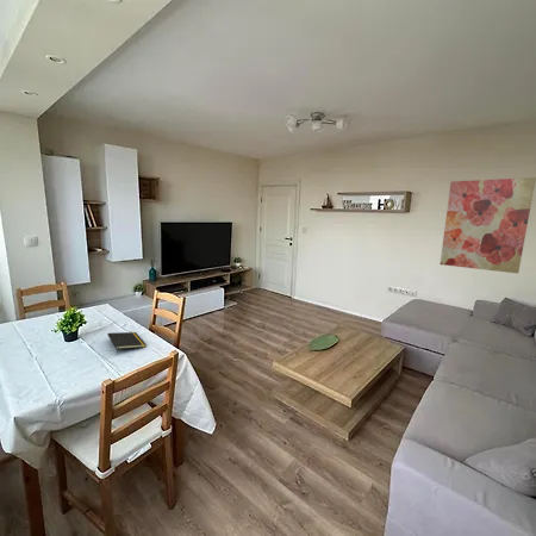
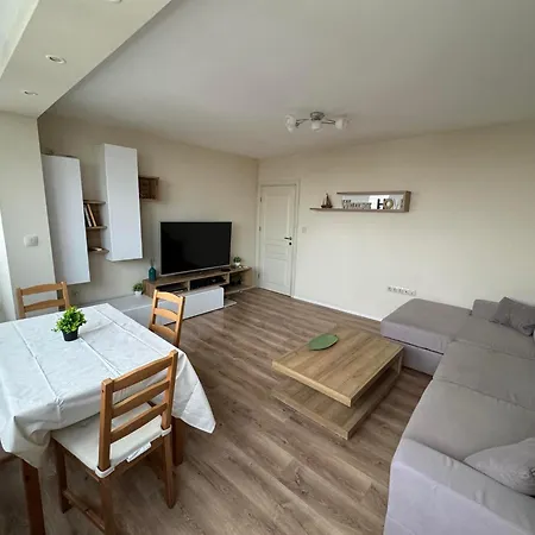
- wall art [438,176,536,275]
- notepad [107,331,148,356]
